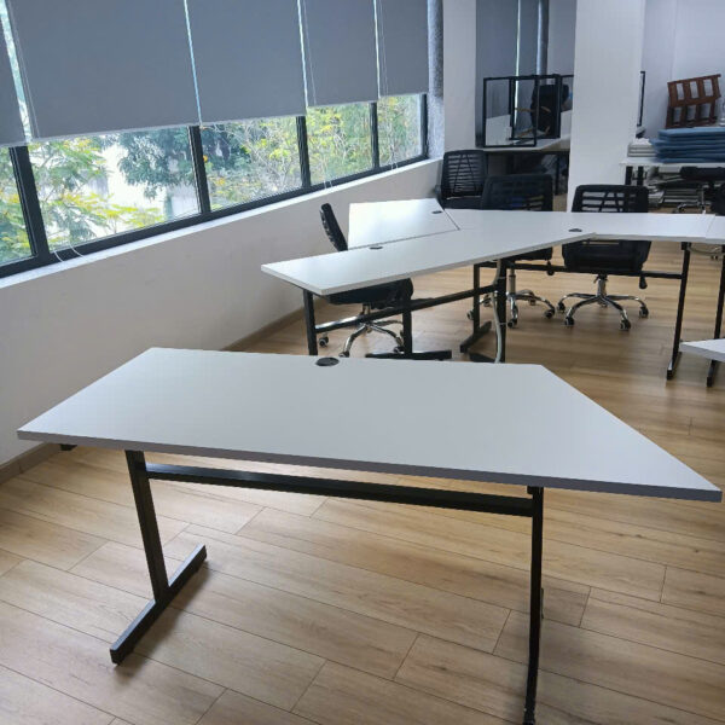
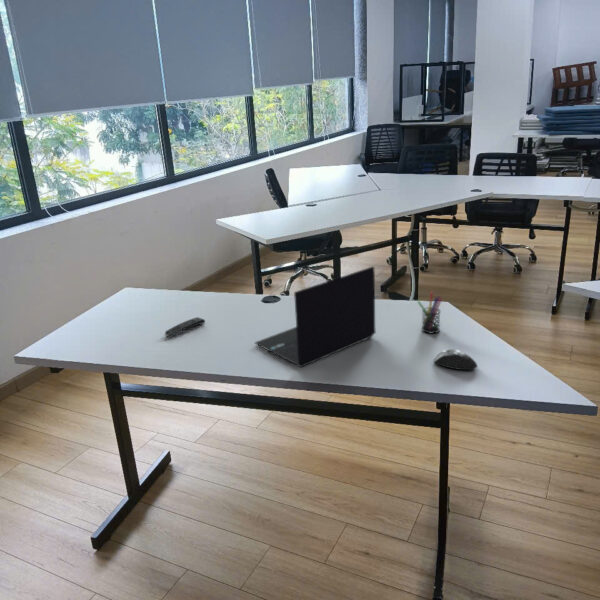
+ pen holder [417,292,443,335]
+ remote control [164,316,206,338]
+ mouse [432,348,478,371]
+ laptop [254,265,377,368]
